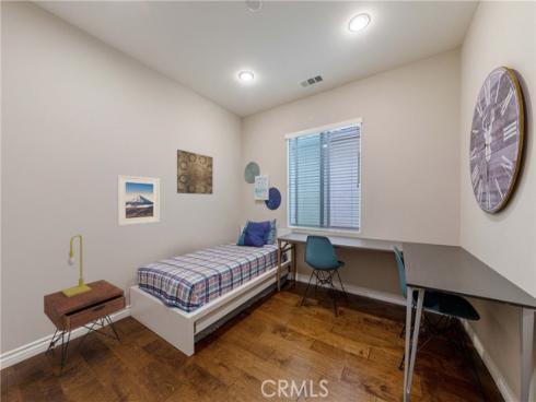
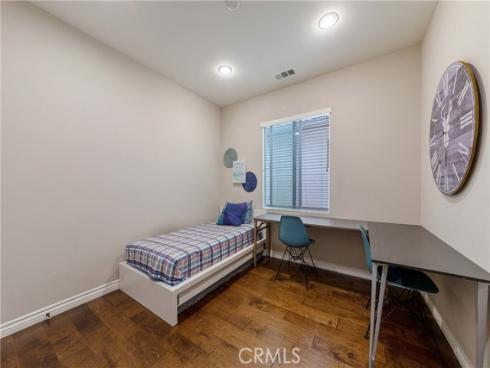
- wall art [176,149,214,196]
- nightstand [43,279,127,379]
- table lamp [60,234,92,297]
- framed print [116,174,161,227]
